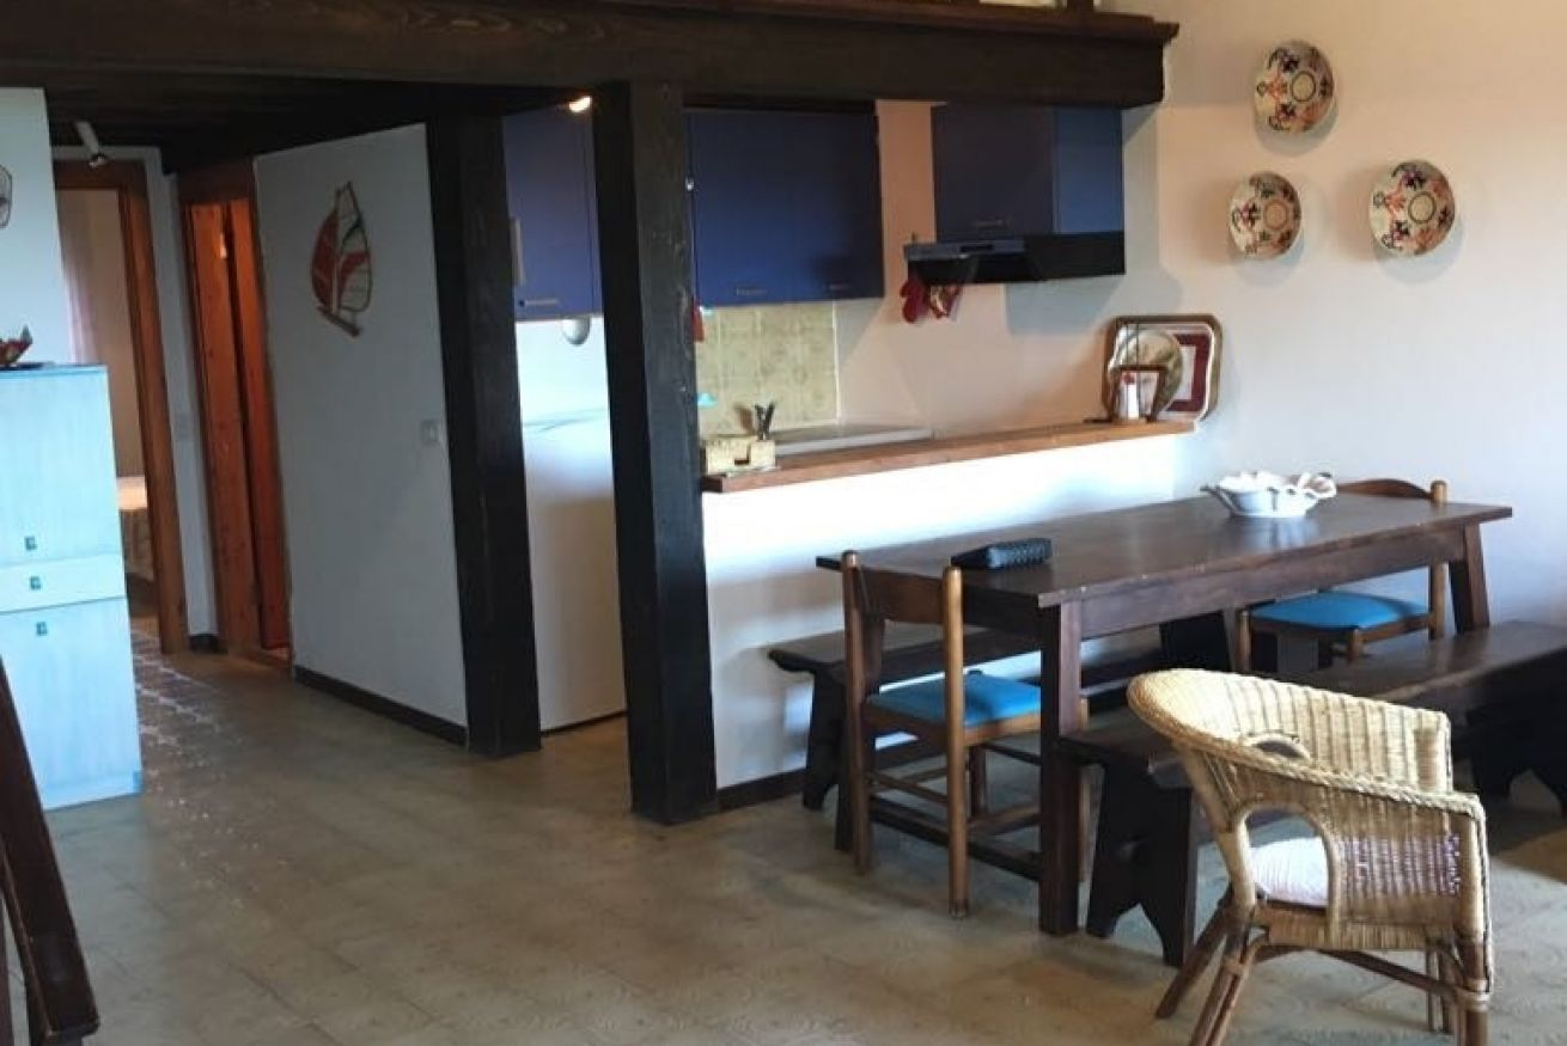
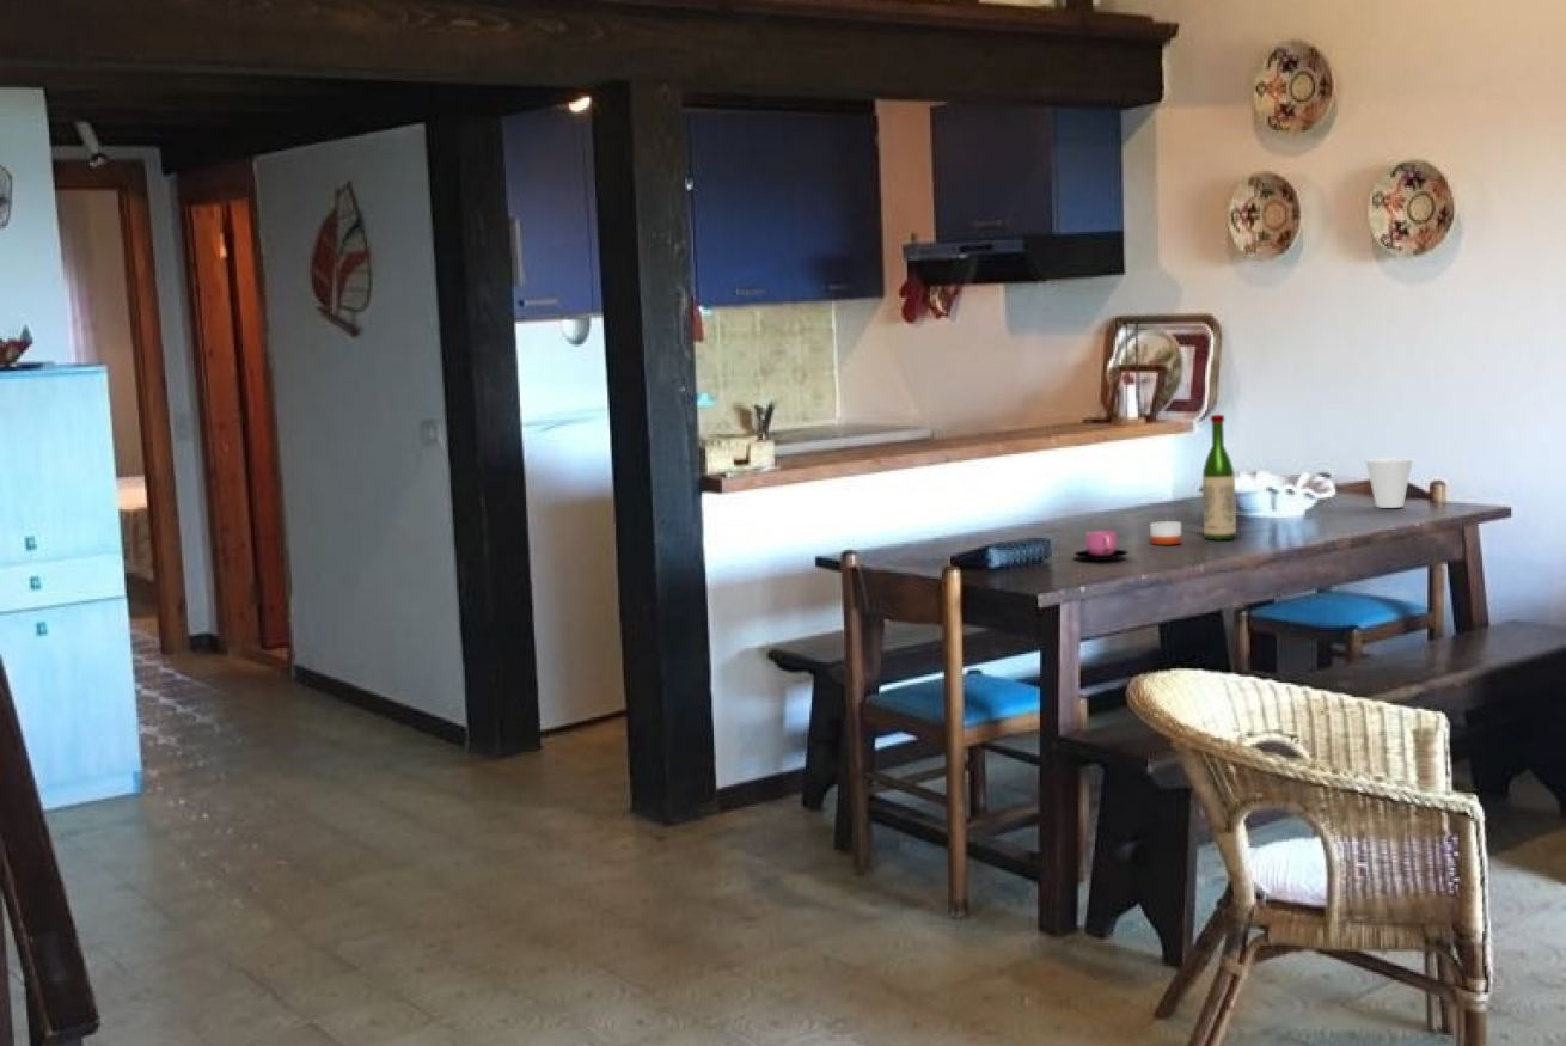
+ wine bottle [1201,414,1237,540]
+ candle [1149,519,1182,546]
+ cup [1073,530,1130,562]
+ cup [1364,457,1414,509]
